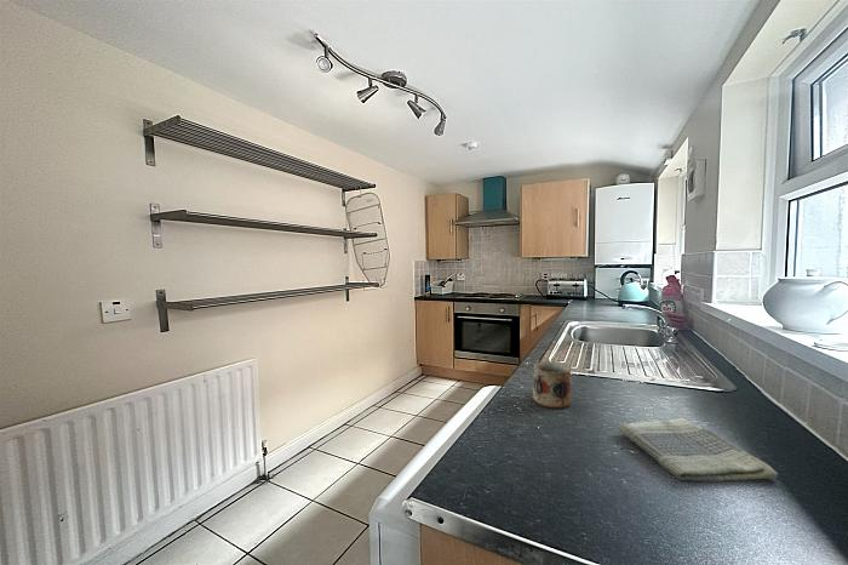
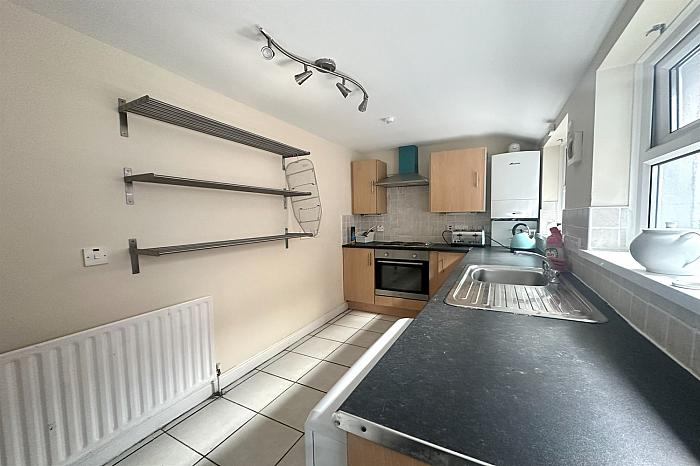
- dish towel [617,417,779,483]
- mug [532,360,572,410]
